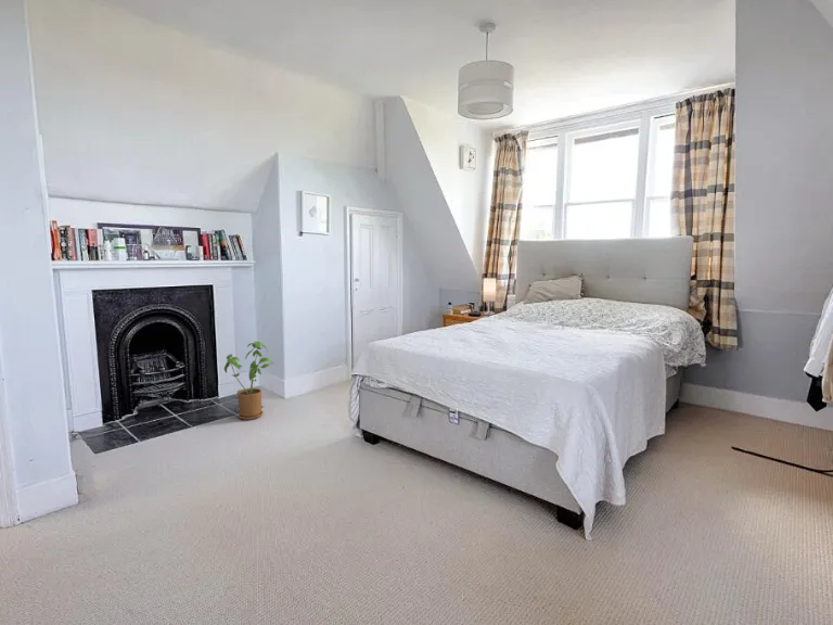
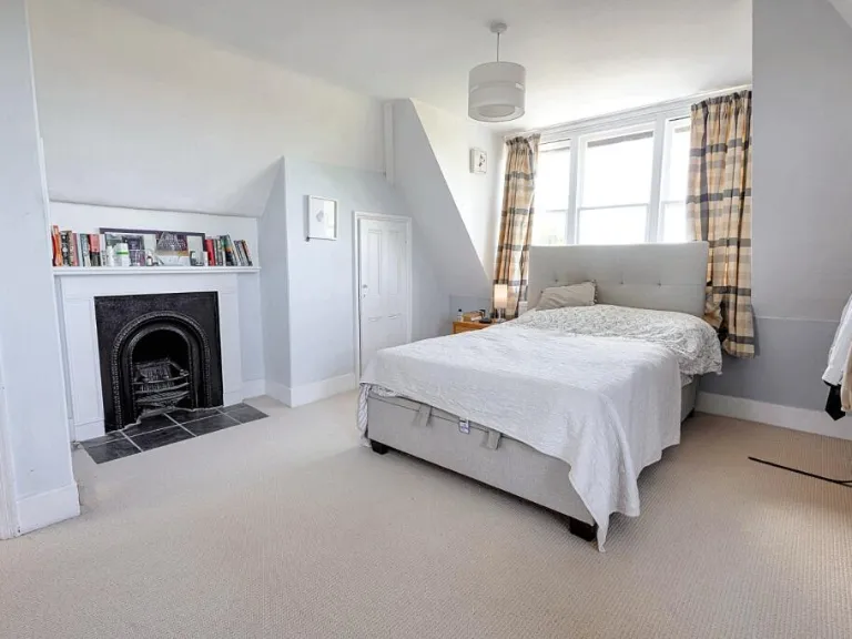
- house plant [223,341,275,421]
